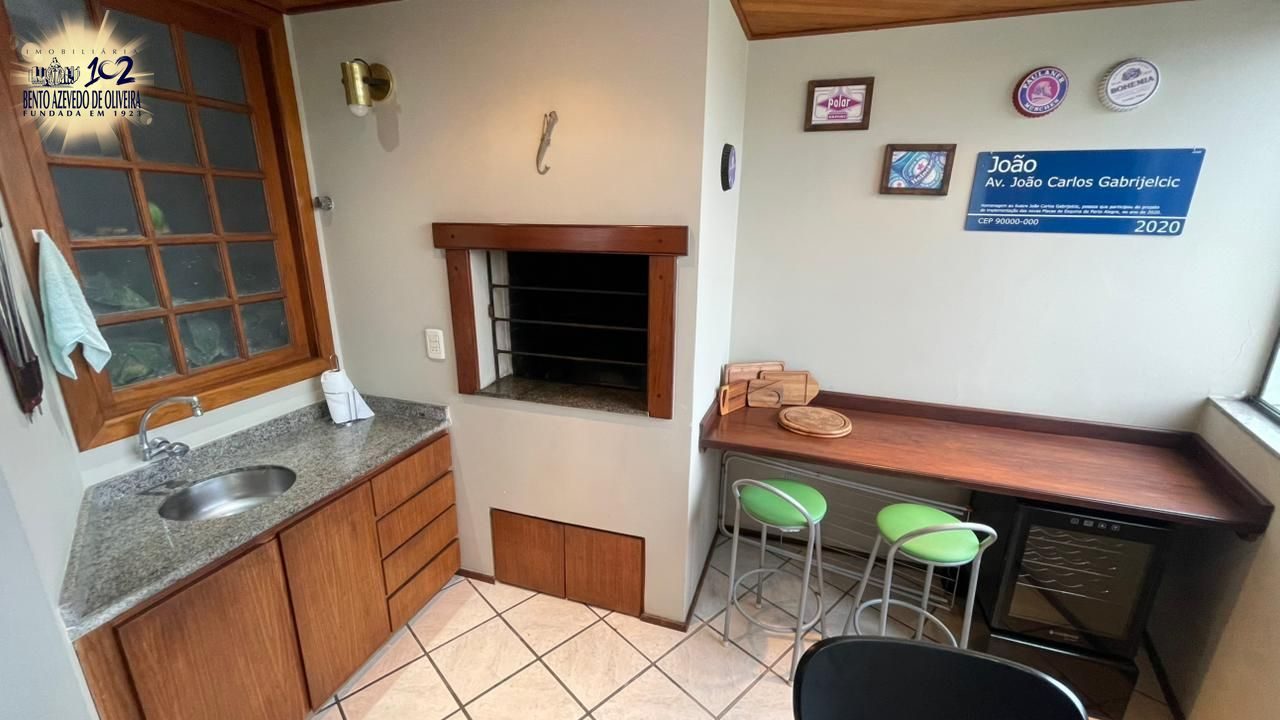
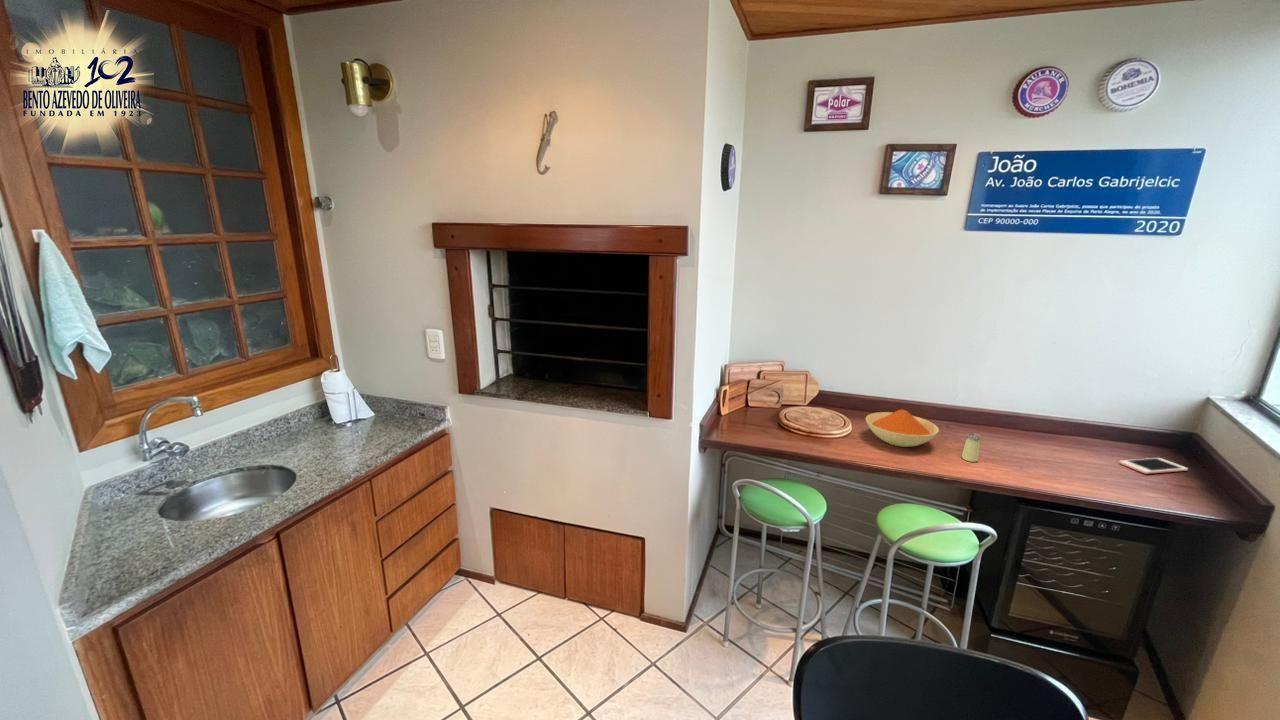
+ cell phone [1118,457,1189,475]
+ saltshaker [961,432,981,463]
+ bowl [865,409,940,448]
